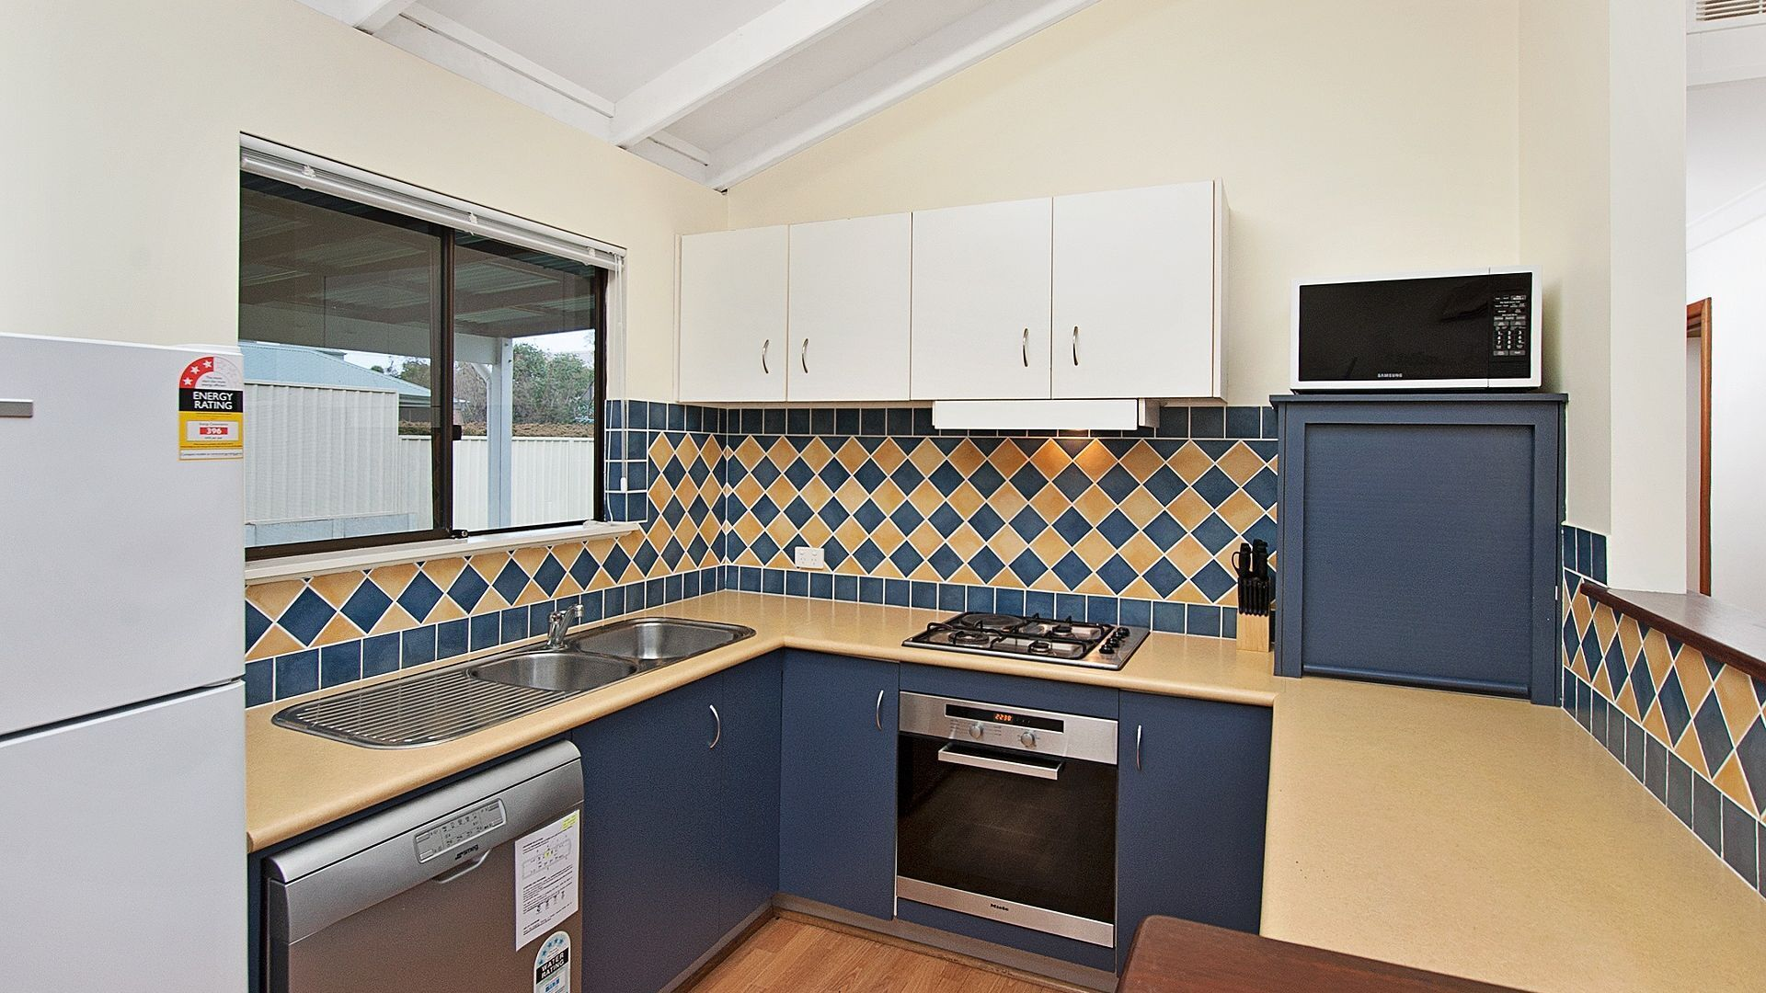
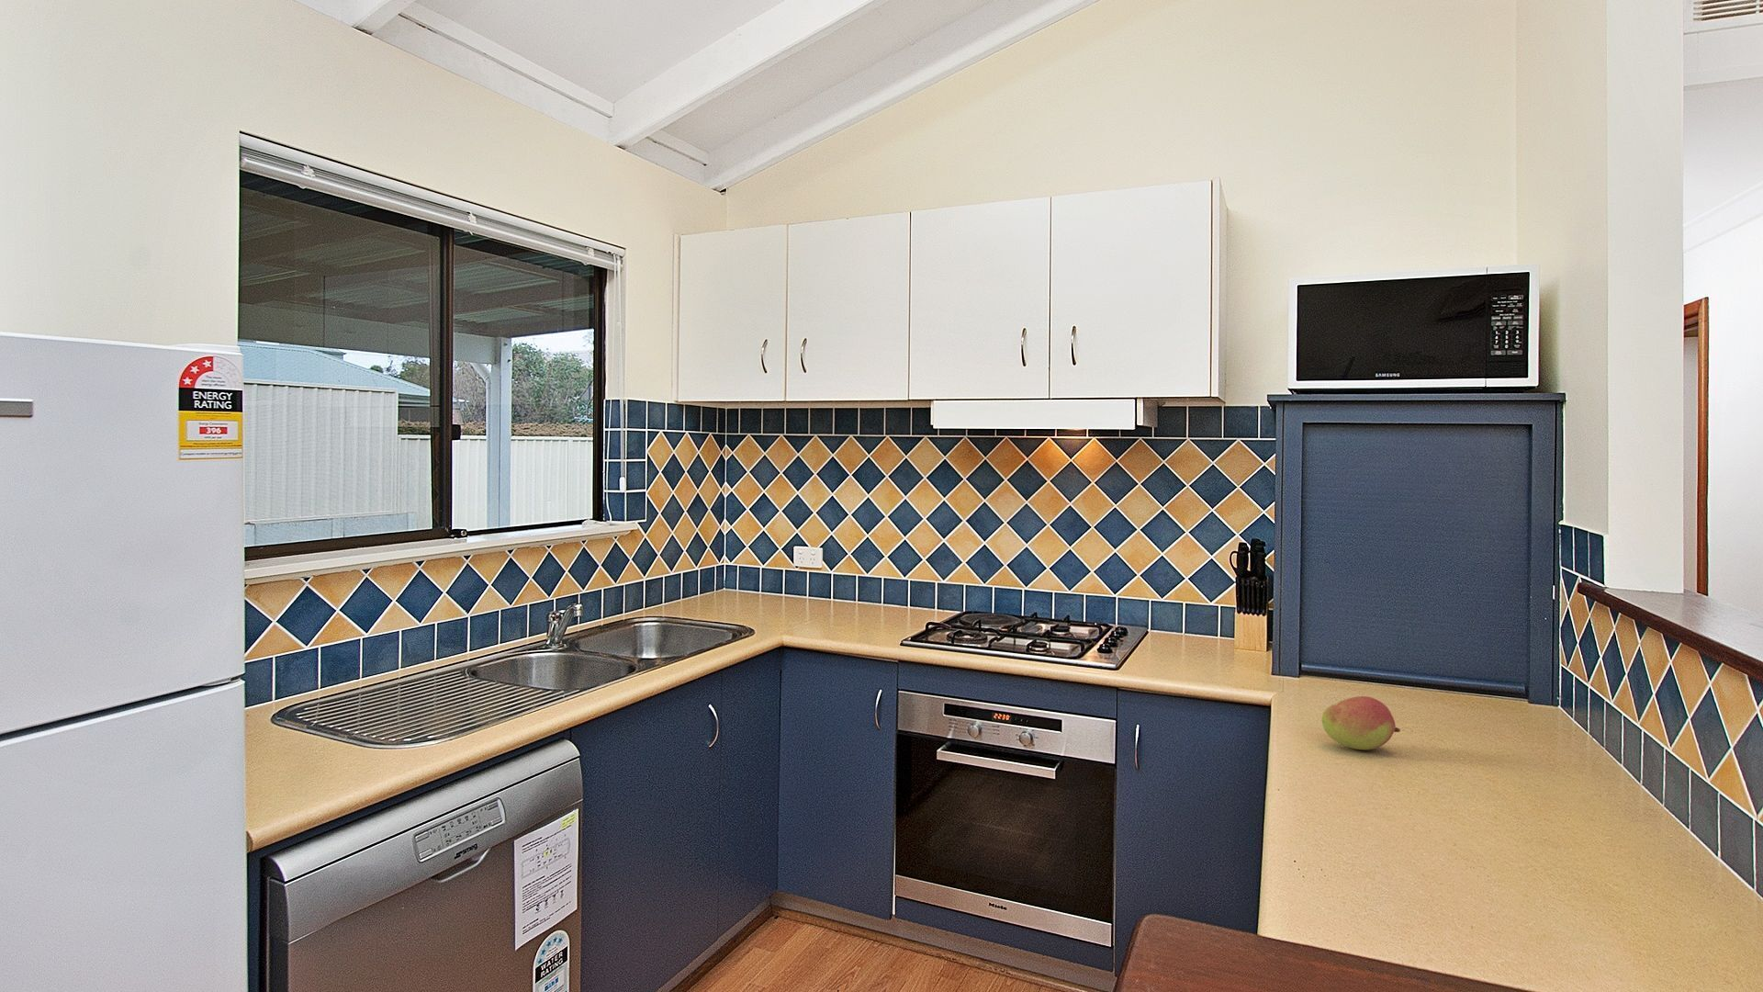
+ fruit [1321,695,1401,751]
